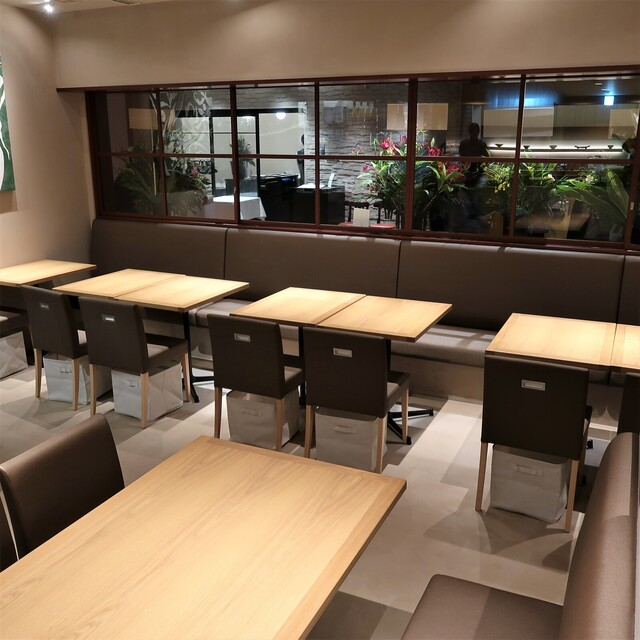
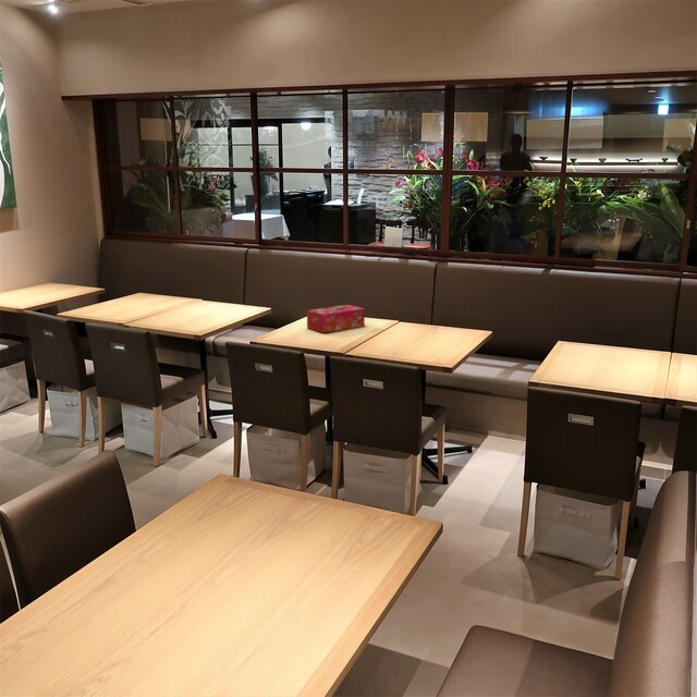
+ tissue box [306,304,366,334]
